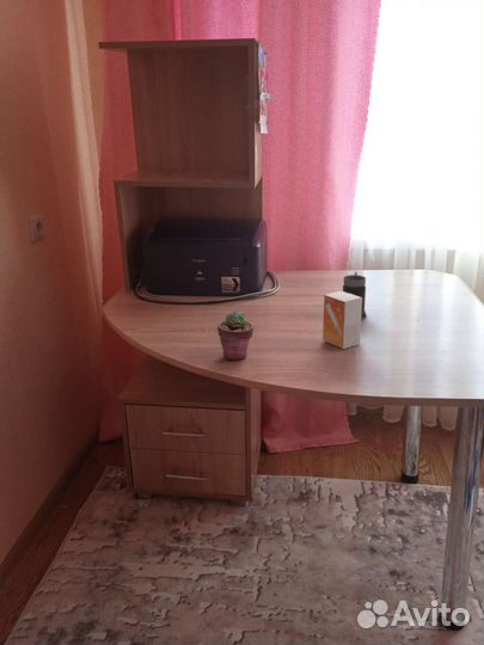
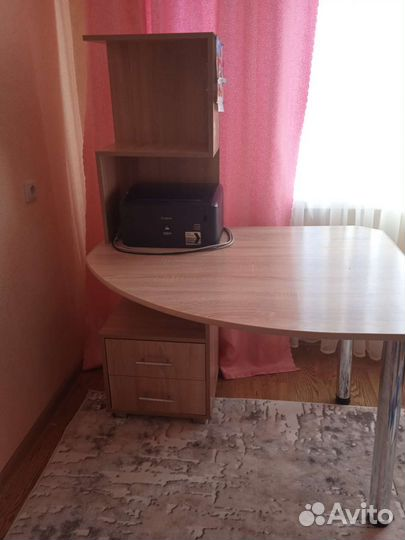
- mug [342,270,368,320]
- potted succulent [216,309,255,362]
- small box [321,290,362,350]
